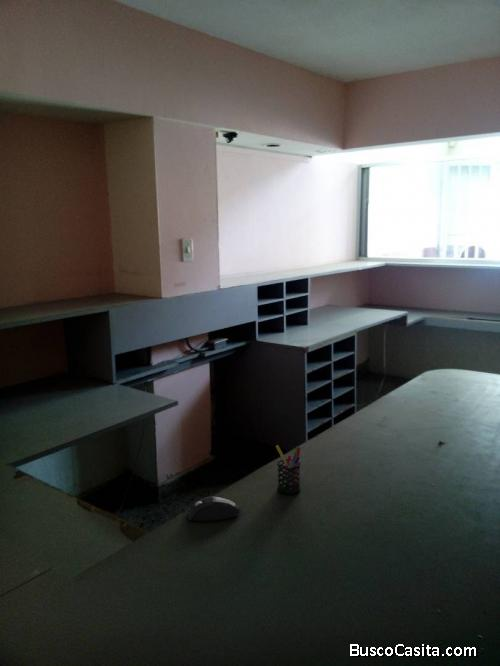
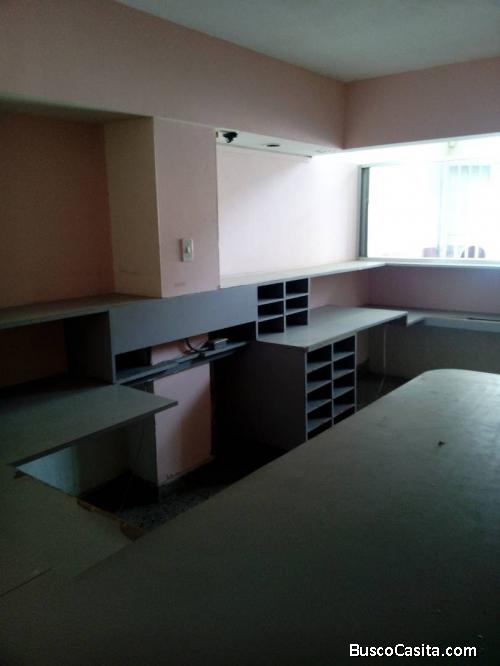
- mouse [187,495,242,523]
- pen holder [275,444,301,495]
